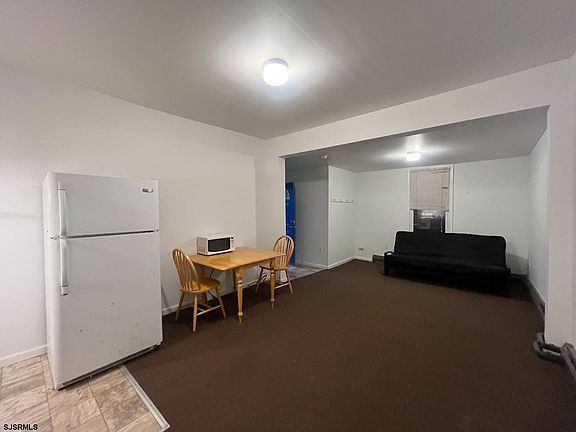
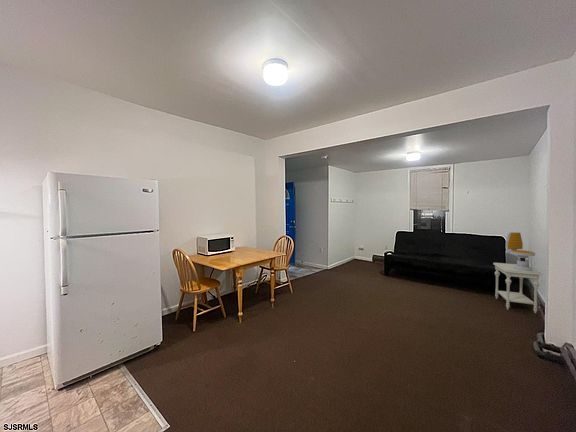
+ side table [492,262,543,314]
+ chair [505,231,536,271]
